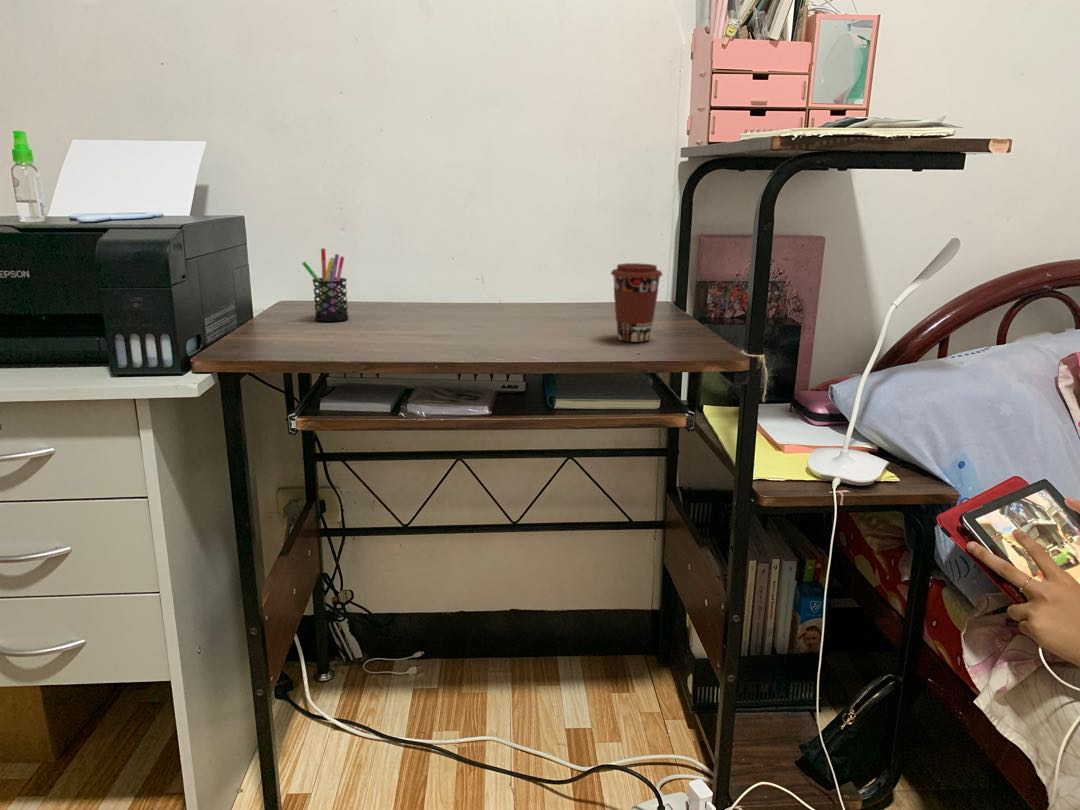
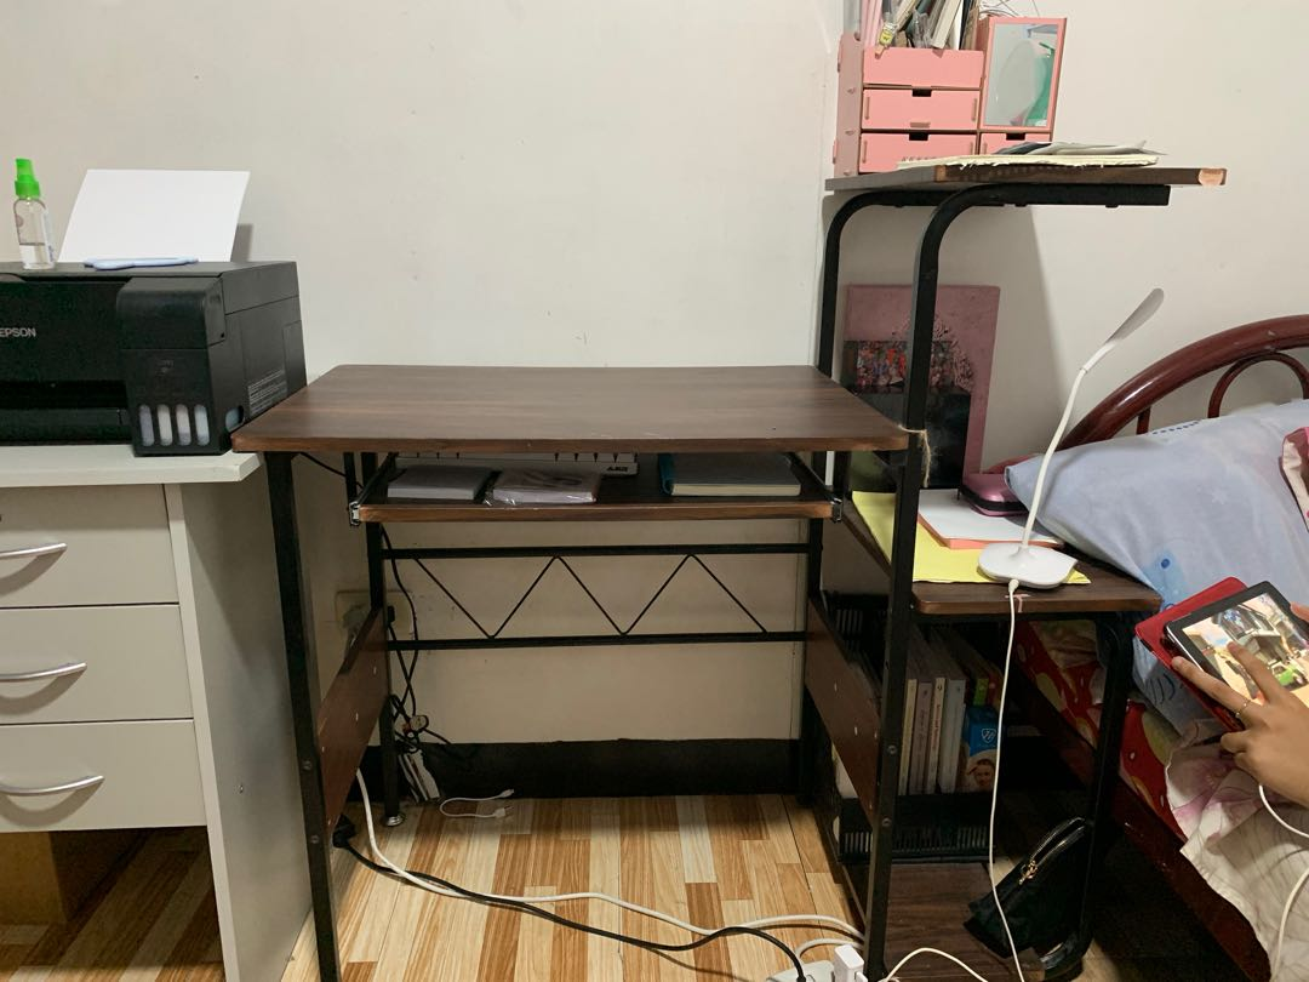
- pen holder [301,248,350,322]
- coffee cup [610,262,664,343]
